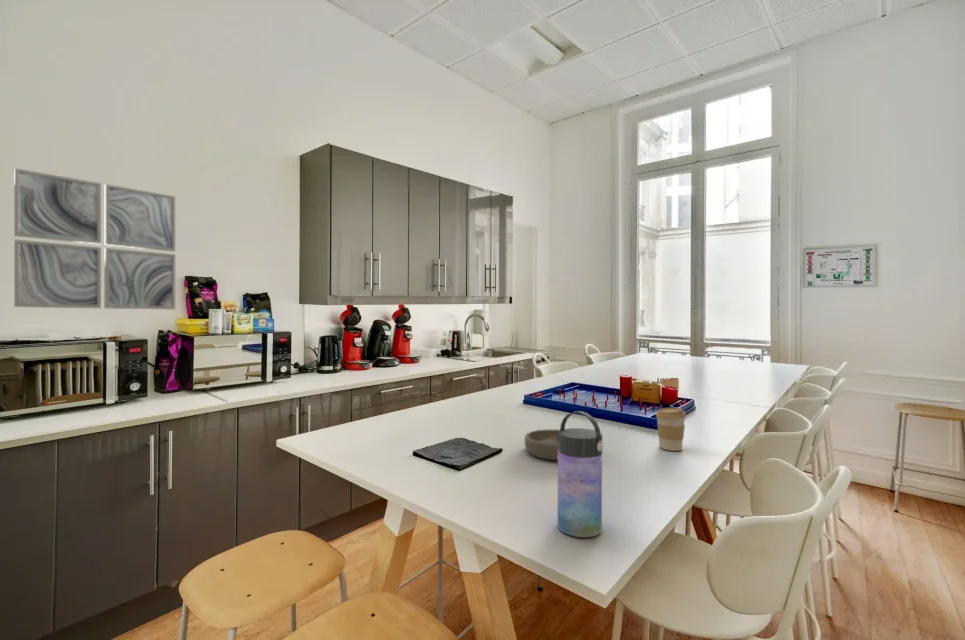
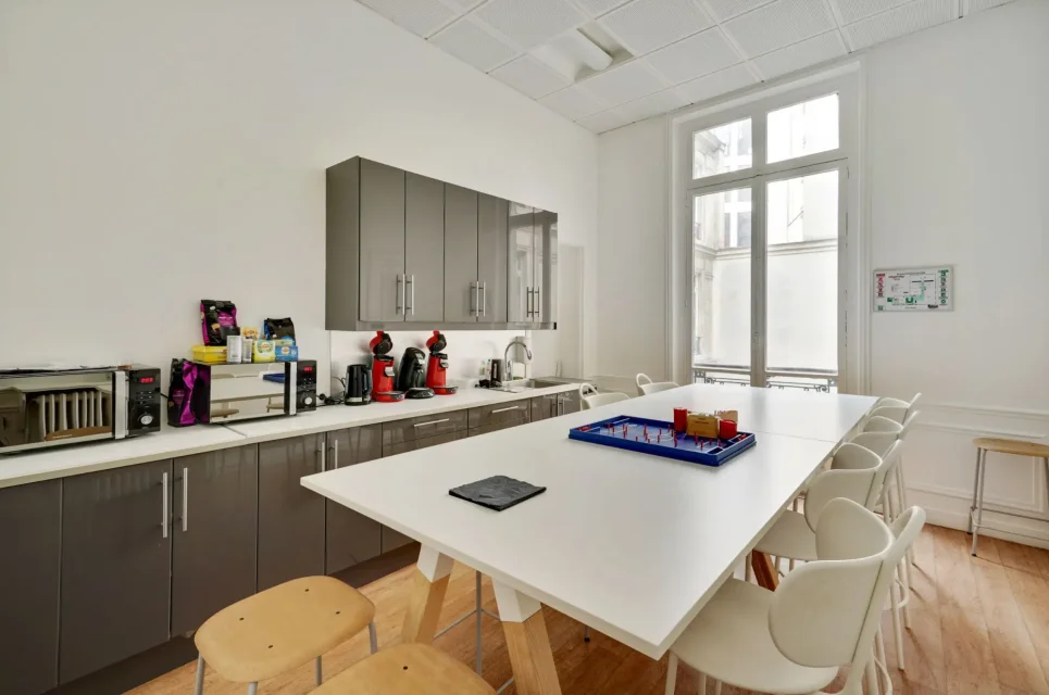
- coffee cup [655,407,687,452]
- wall art [13,167,176,310]
- bowl [523,429,560,461]
- water bottle [557,410,604,538]
